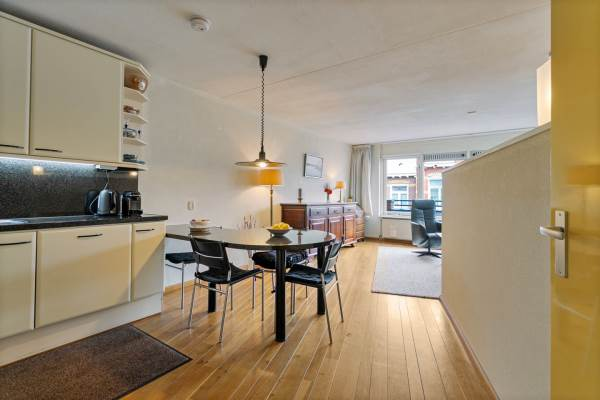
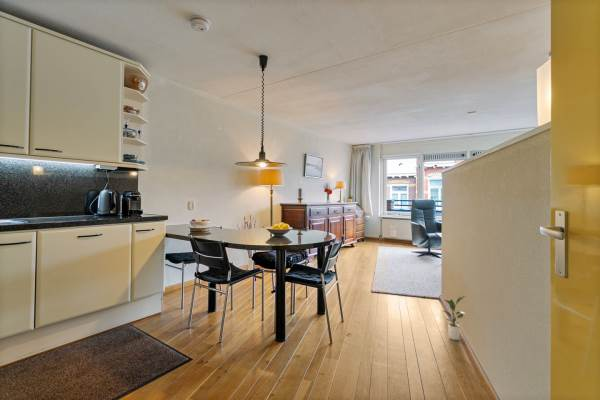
+ potted plant [441,295,466,341]
